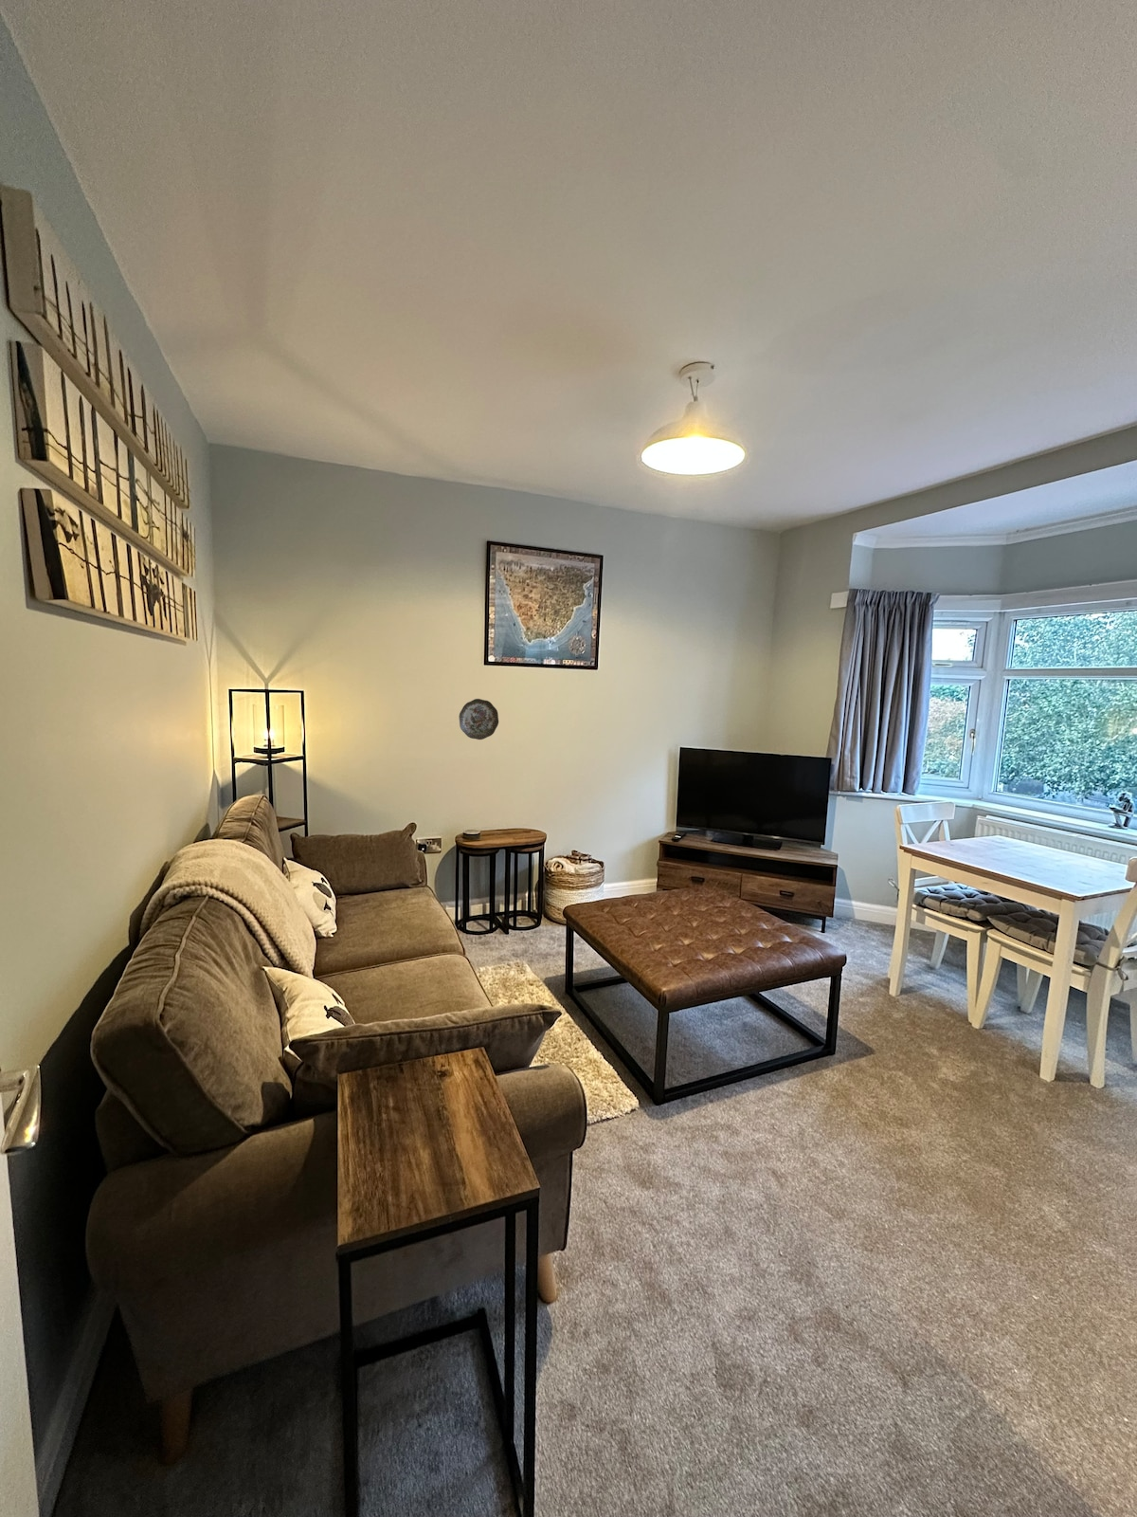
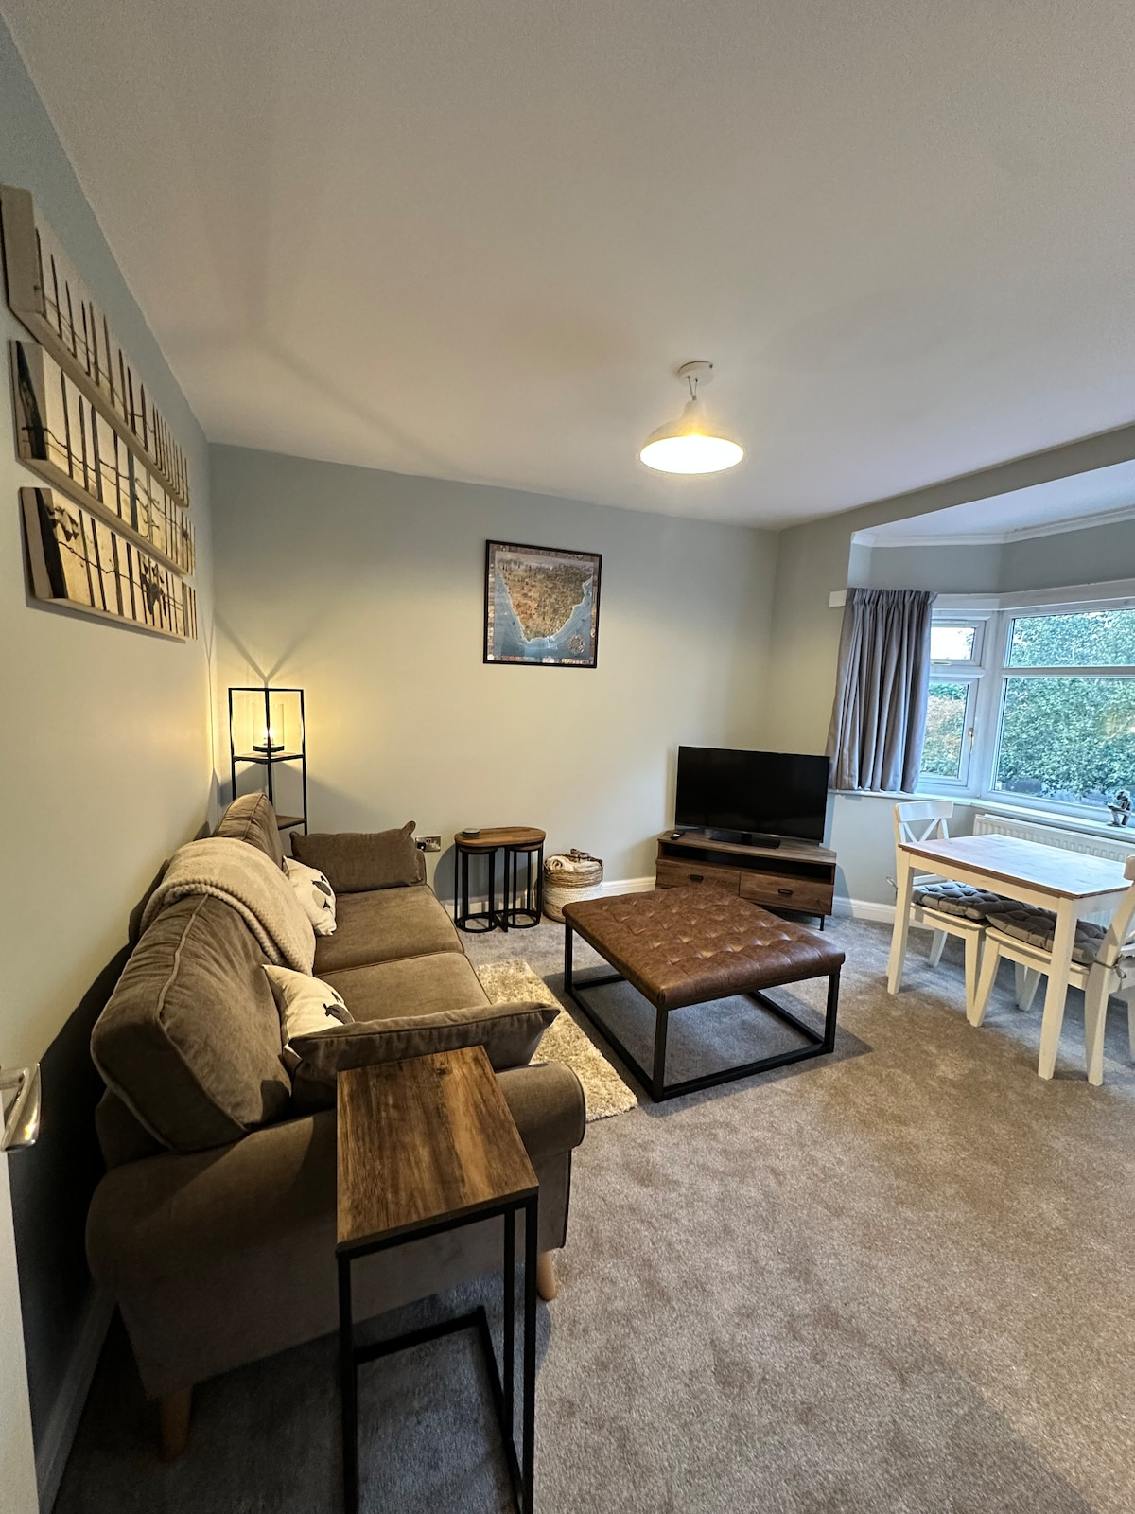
- decorative plate [459,698,499,741]
